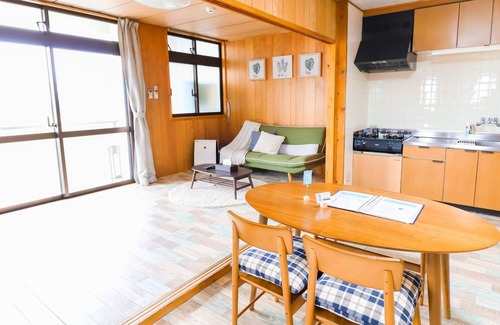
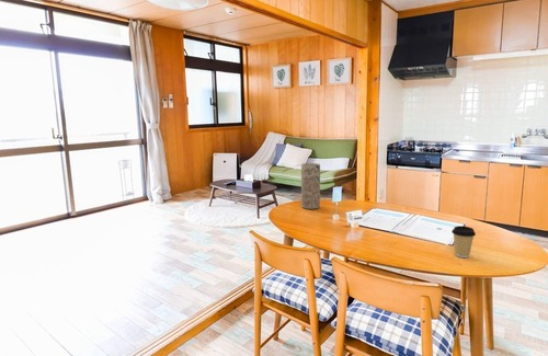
+ vase [300,162,321,210]
+ coffee cup [450,225,477,259]
